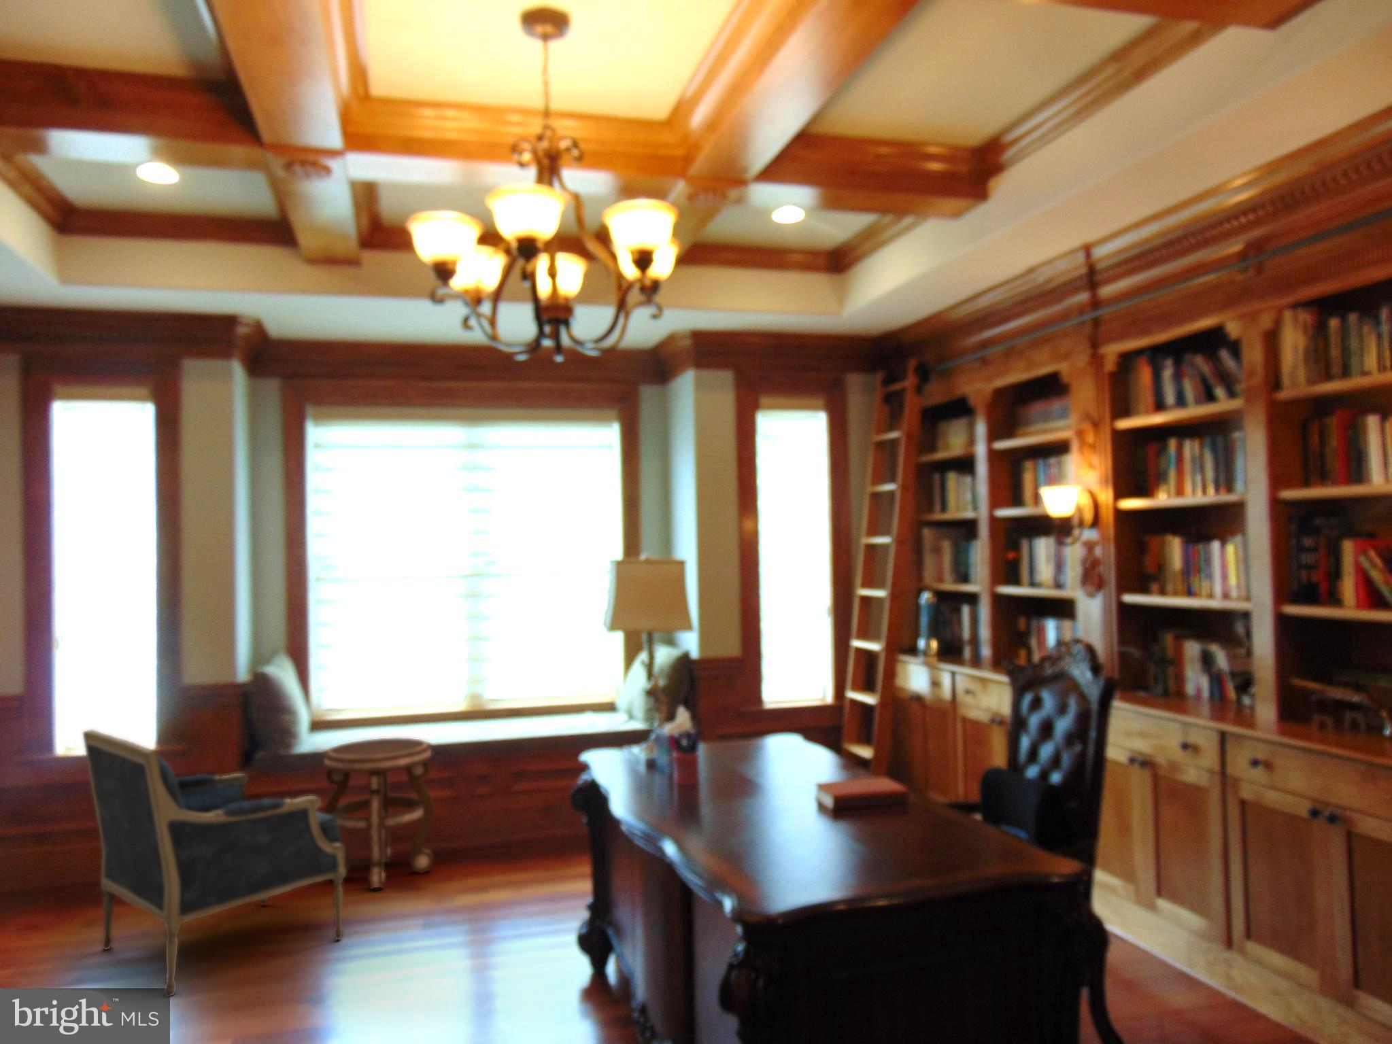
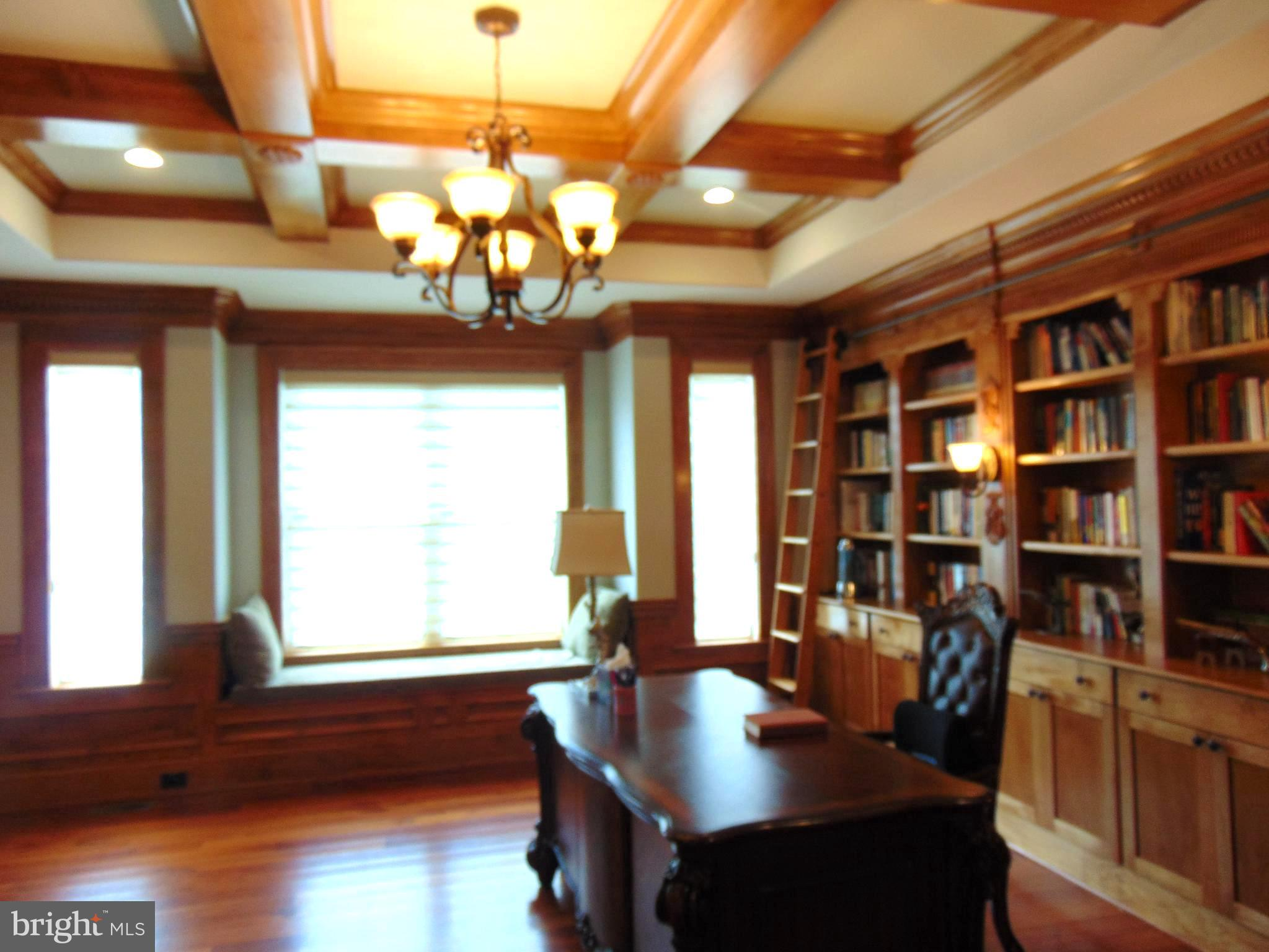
- armchair [82,728,346,998]
- side table [322,737,434,890]
